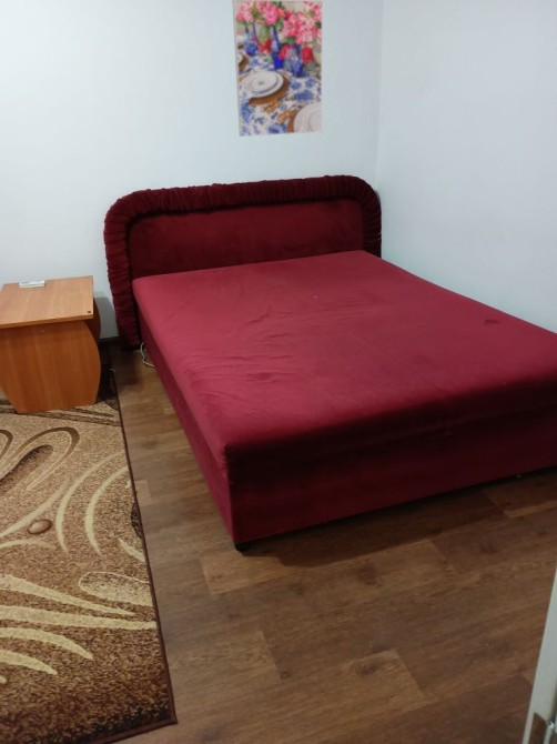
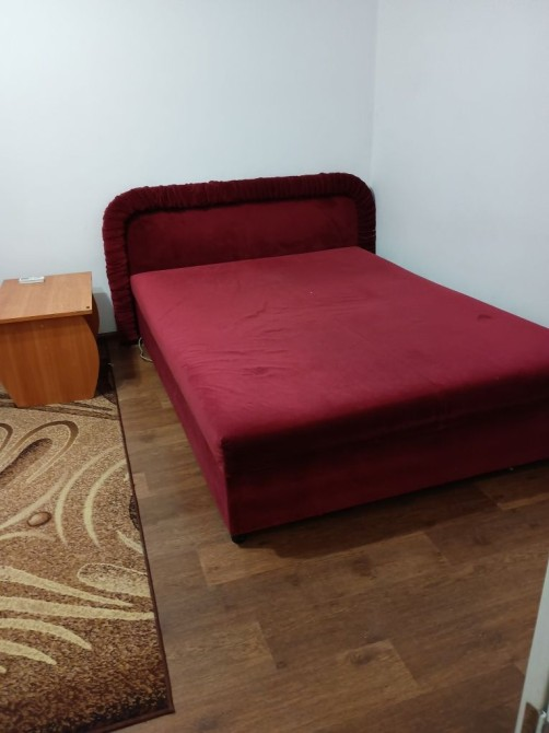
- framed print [232,0,324,138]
